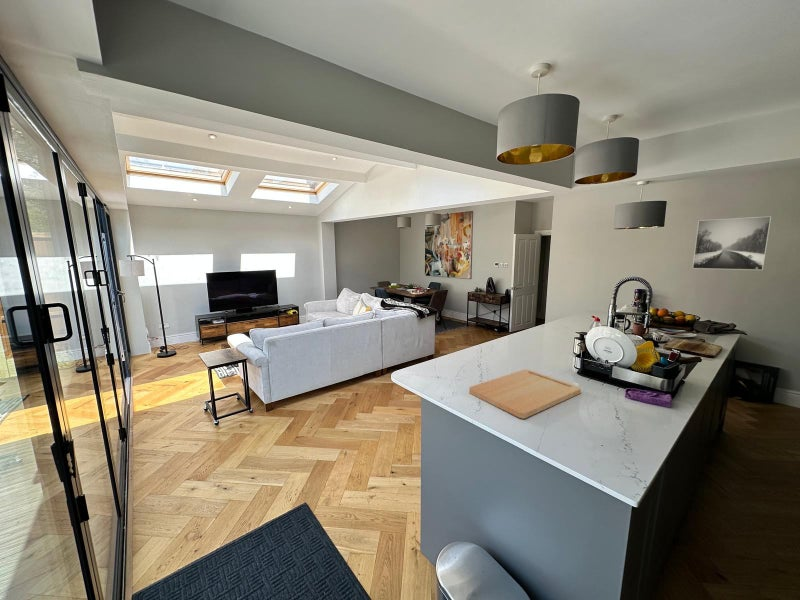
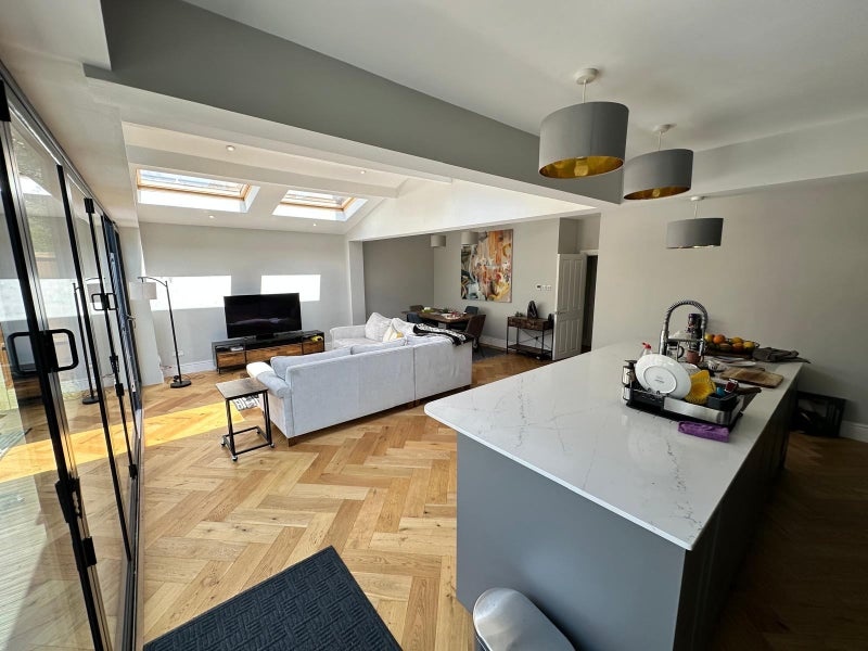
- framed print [692,215,772,271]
- cutting board [468,368,582,419]
